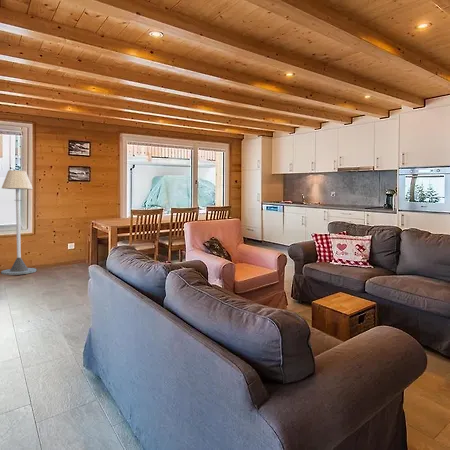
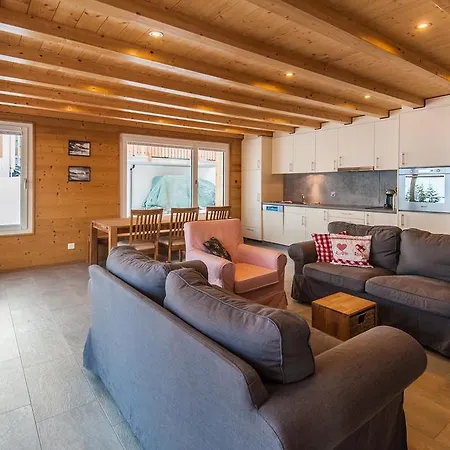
- floor lamp [0,169,37,276]
